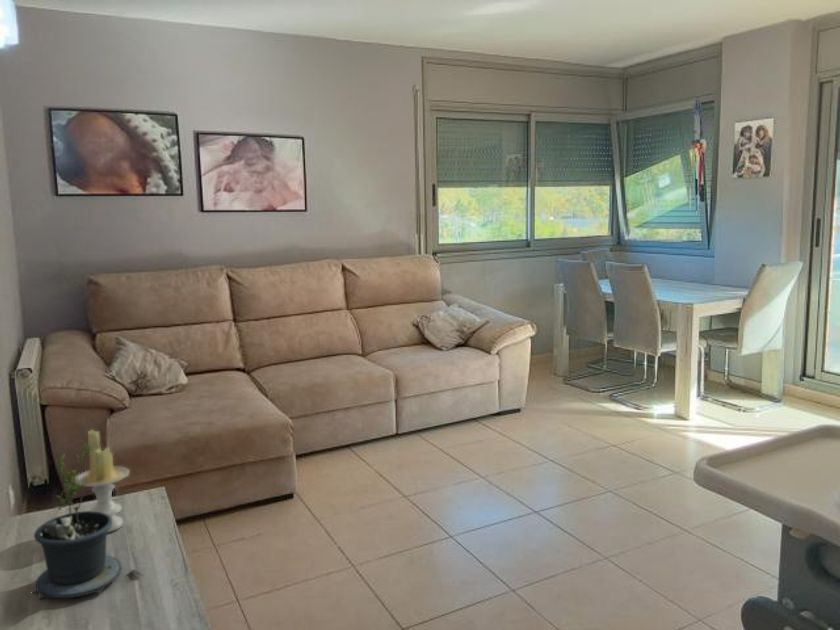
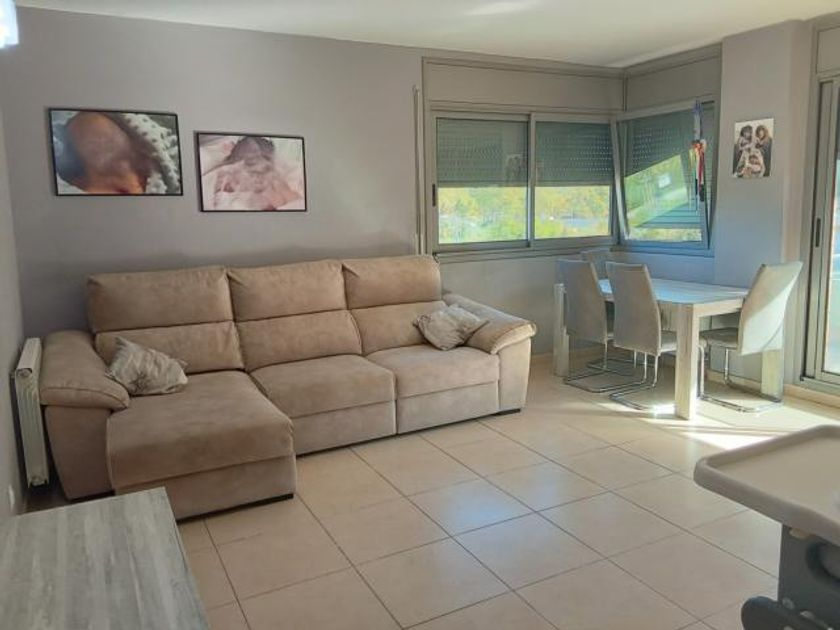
- candle [73,429,131,533]
- potted plant [33,442,143,600]
